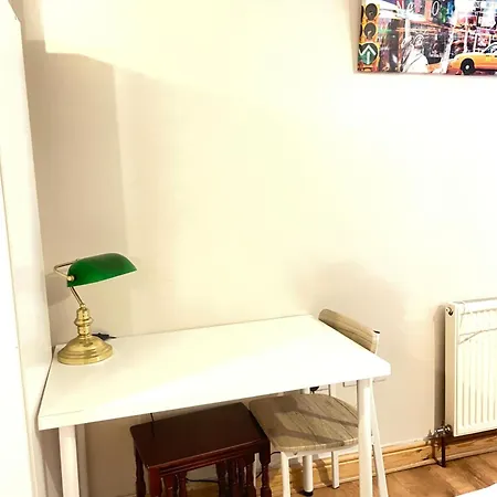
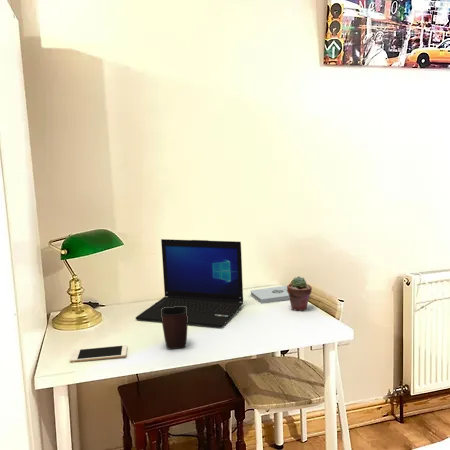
+ laptop [135,238,244,328]
+ cell phone [69,344,128,363]
+ potted succulent [287,275,313,312]
+ mug [161,306,189,350]
+ notepad [250,285,311,305]
